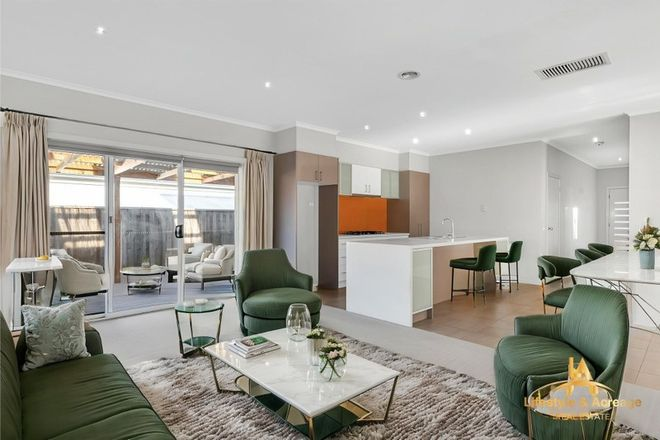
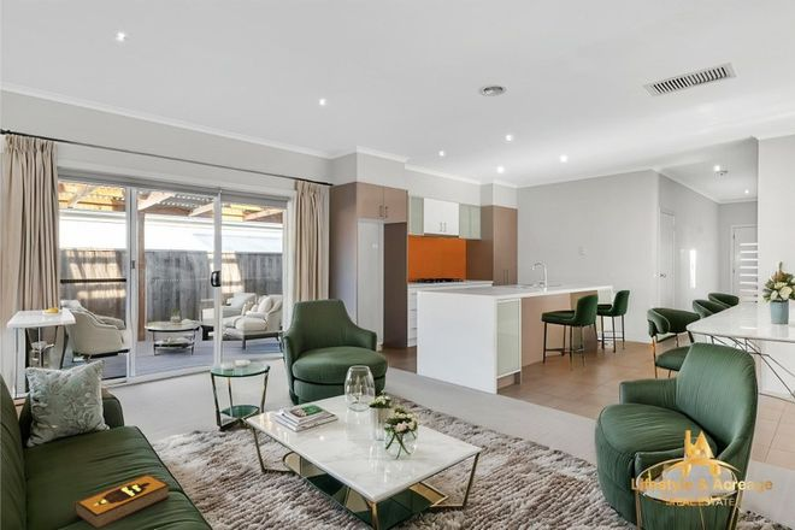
+ hardback book [73,472,171,530]
